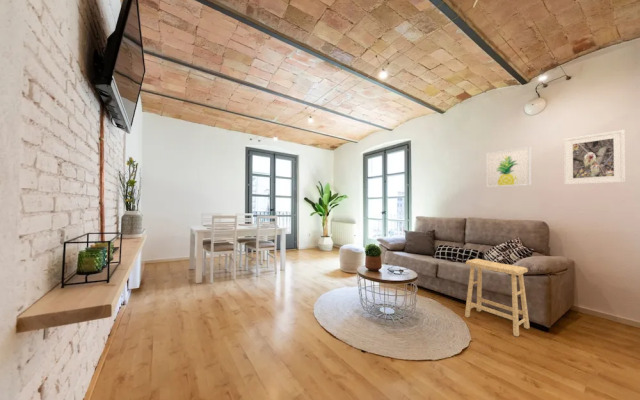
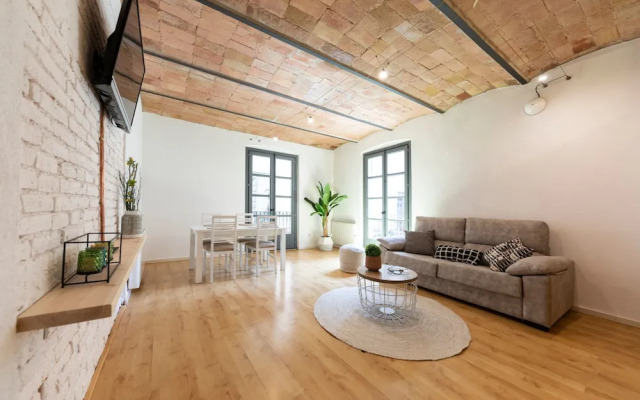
- stool [464,258,531,337]
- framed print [563,129,626,186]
- wall art [485,146,532,188]
